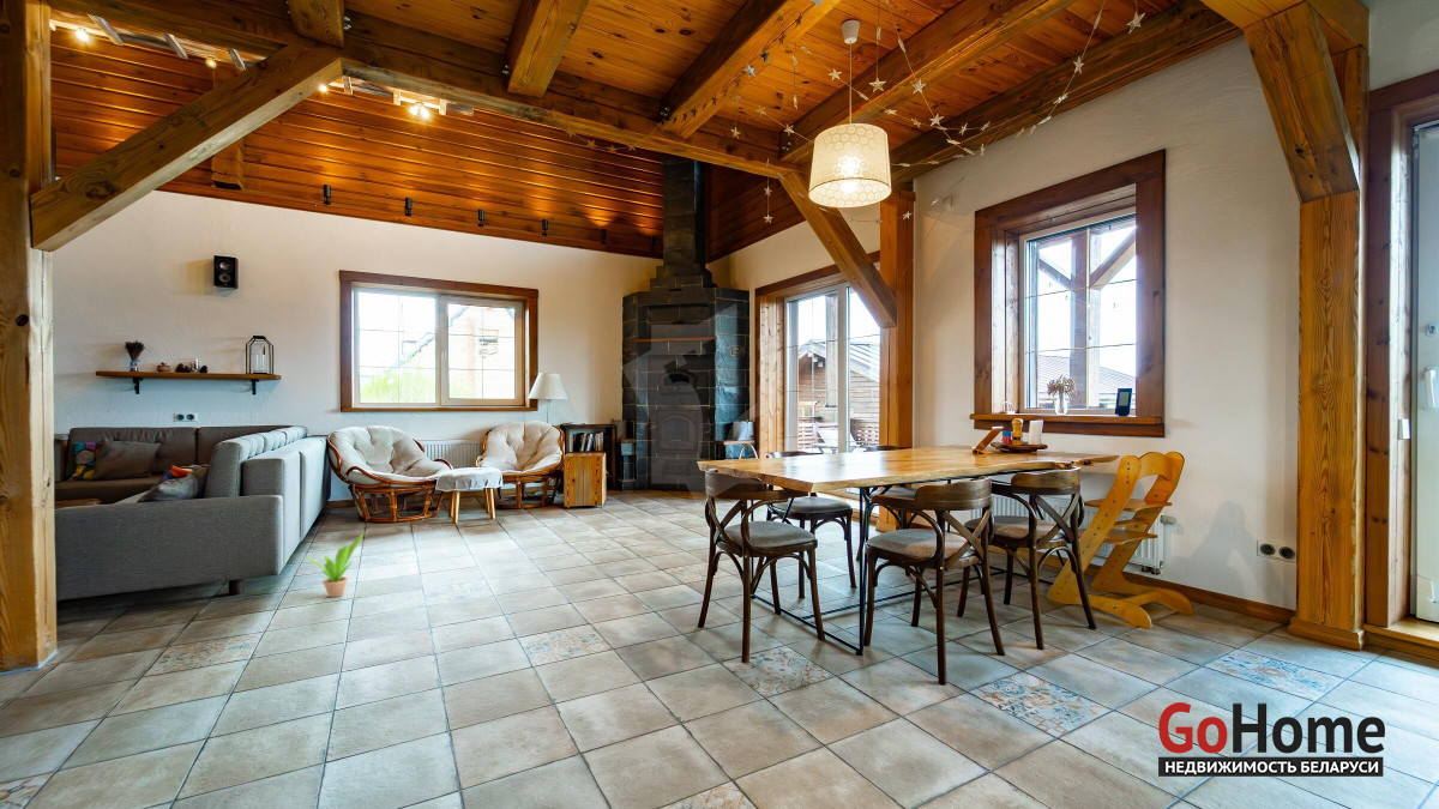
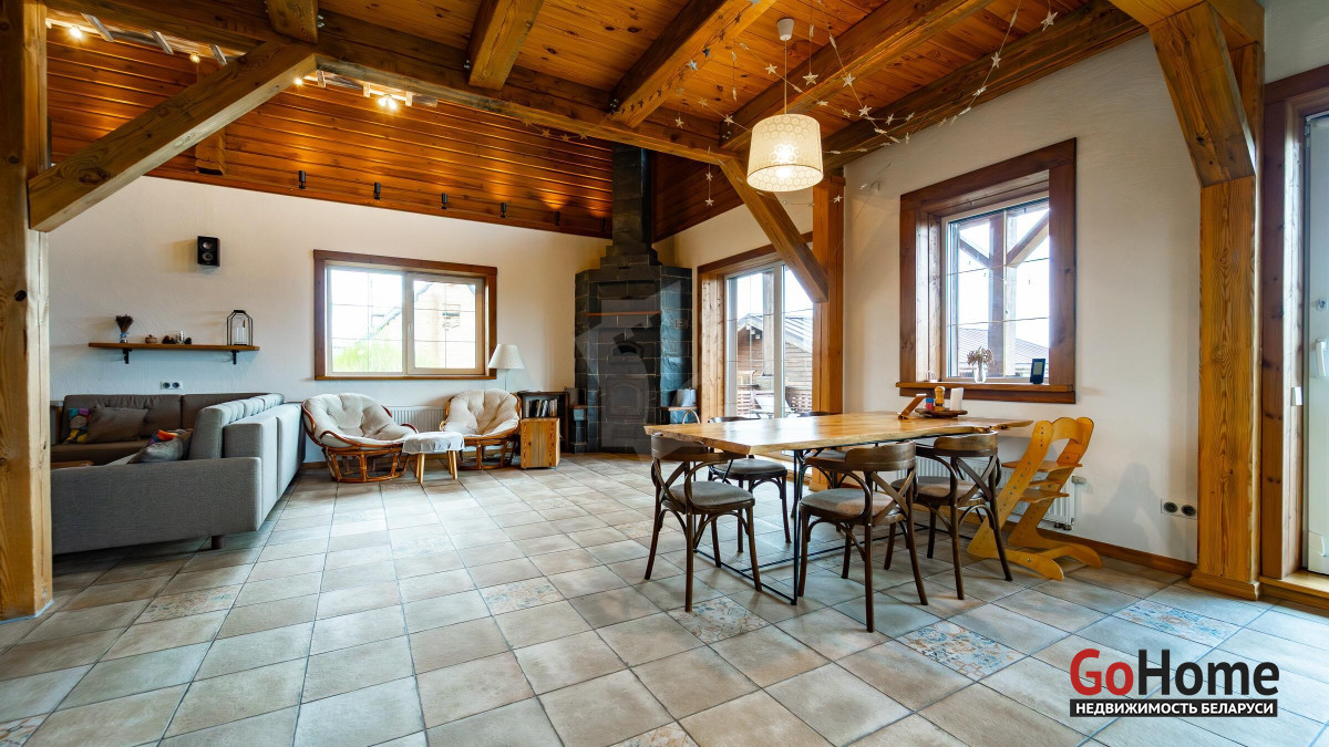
- potted plant [303,533,365,598]
